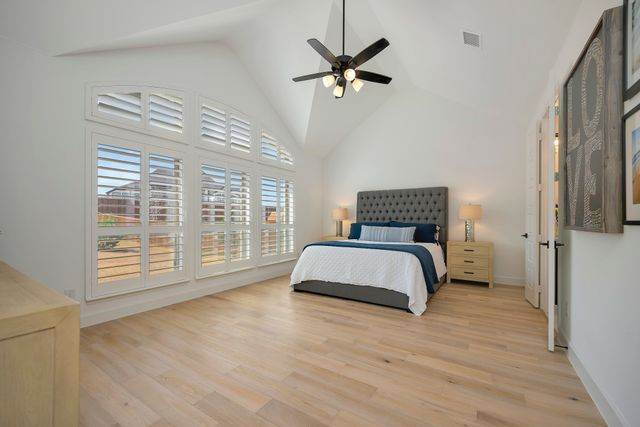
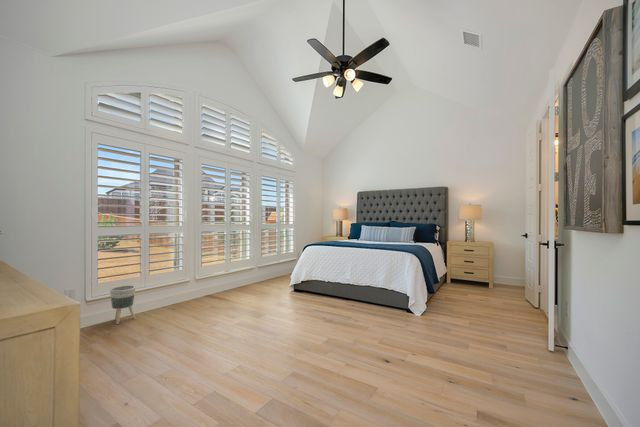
+ planter [109,285,136,325]
